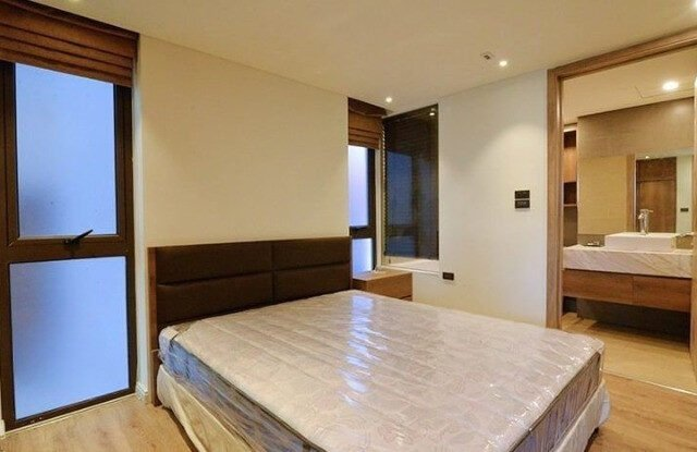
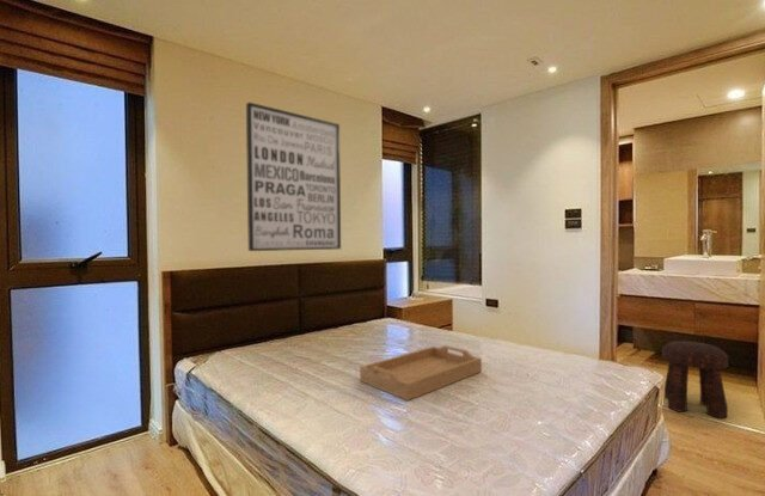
+ stool [661,339,729,420]
+ wall art [245,102,342,252]
+ serving tray [359,344,483,402]
